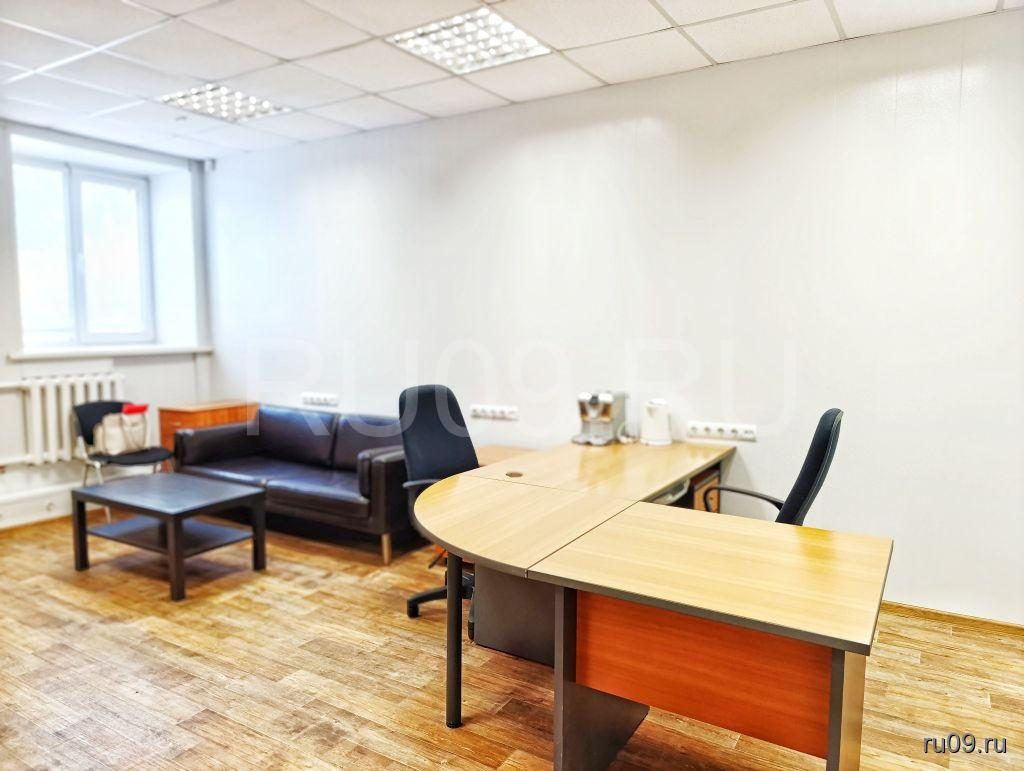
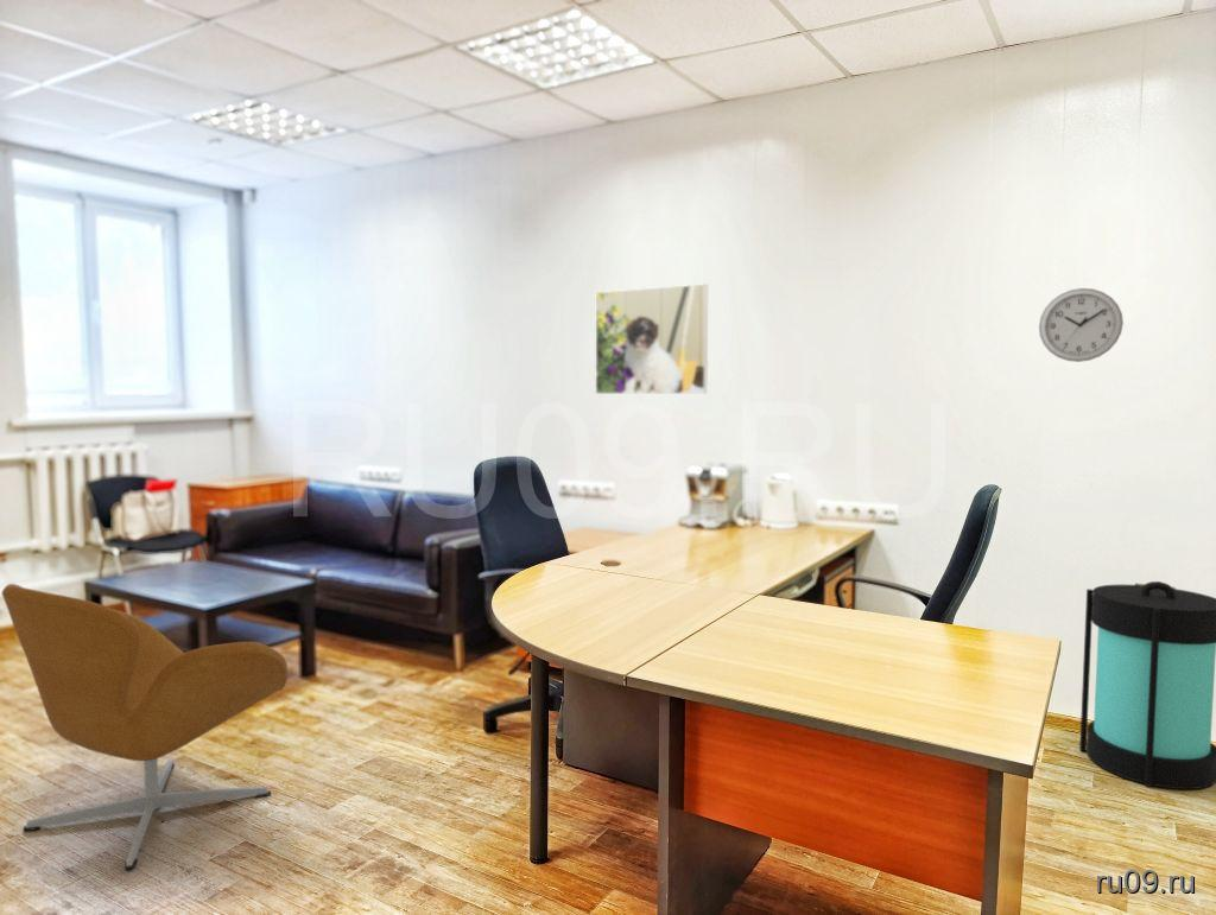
+ wall clock [1038,287,1125,363]
+ armchair [0,583,290,871]
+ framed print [594,282,709,395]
+ lantern [1078,580,1216,790]
